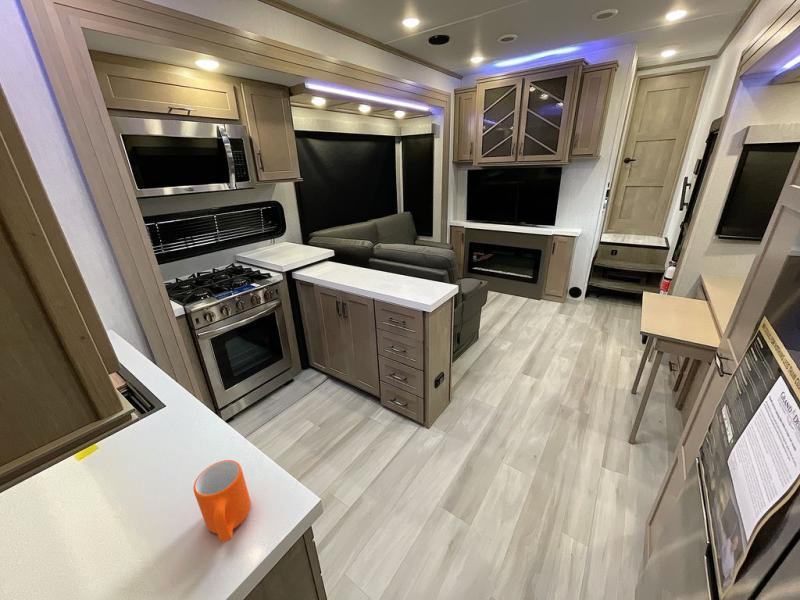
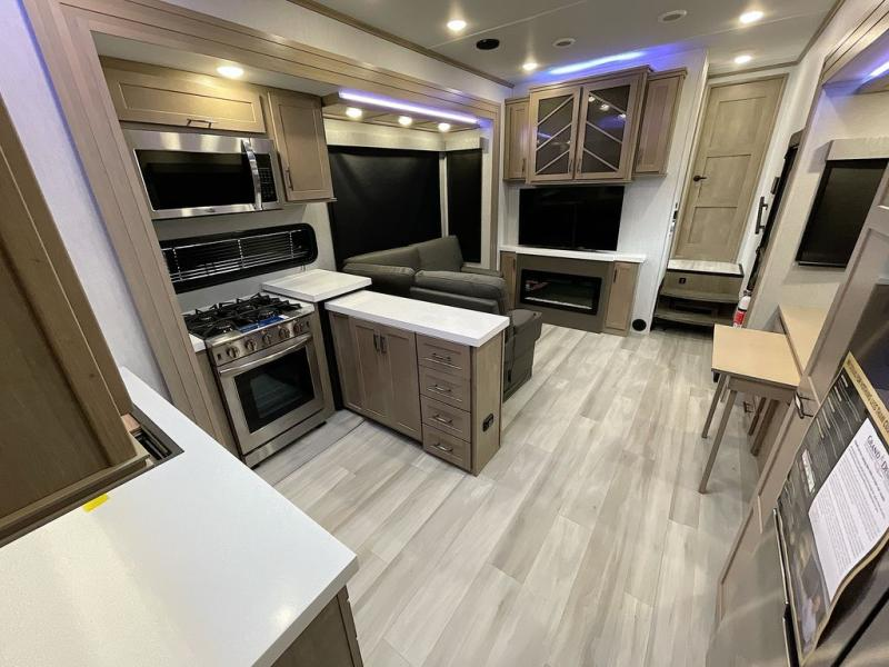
- mug [193,459,252,543]
